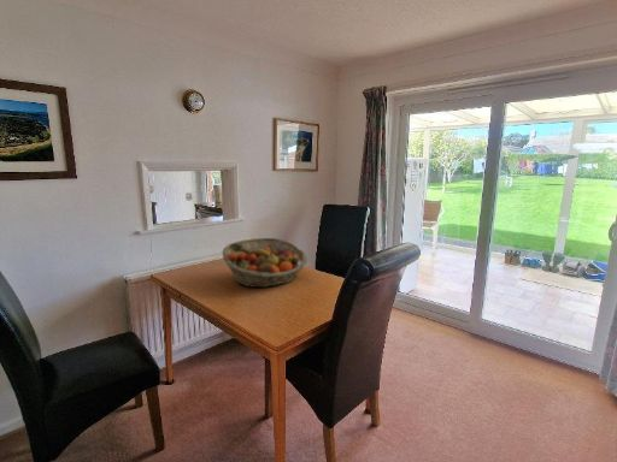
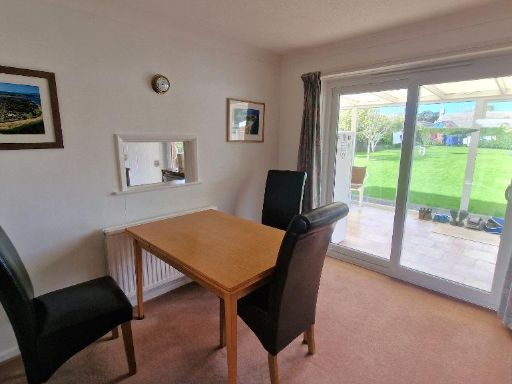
- fruit basket [222,237,308,289]
